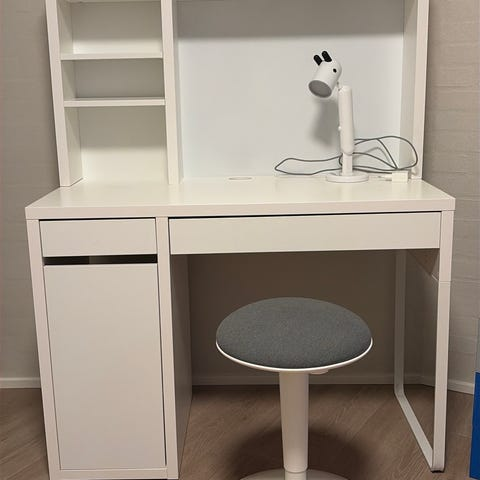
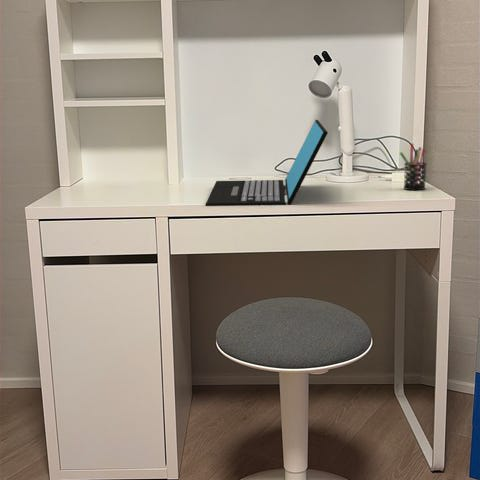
+ laptop [204,119,329,207]
+ pen holder [399,143,427,191]
